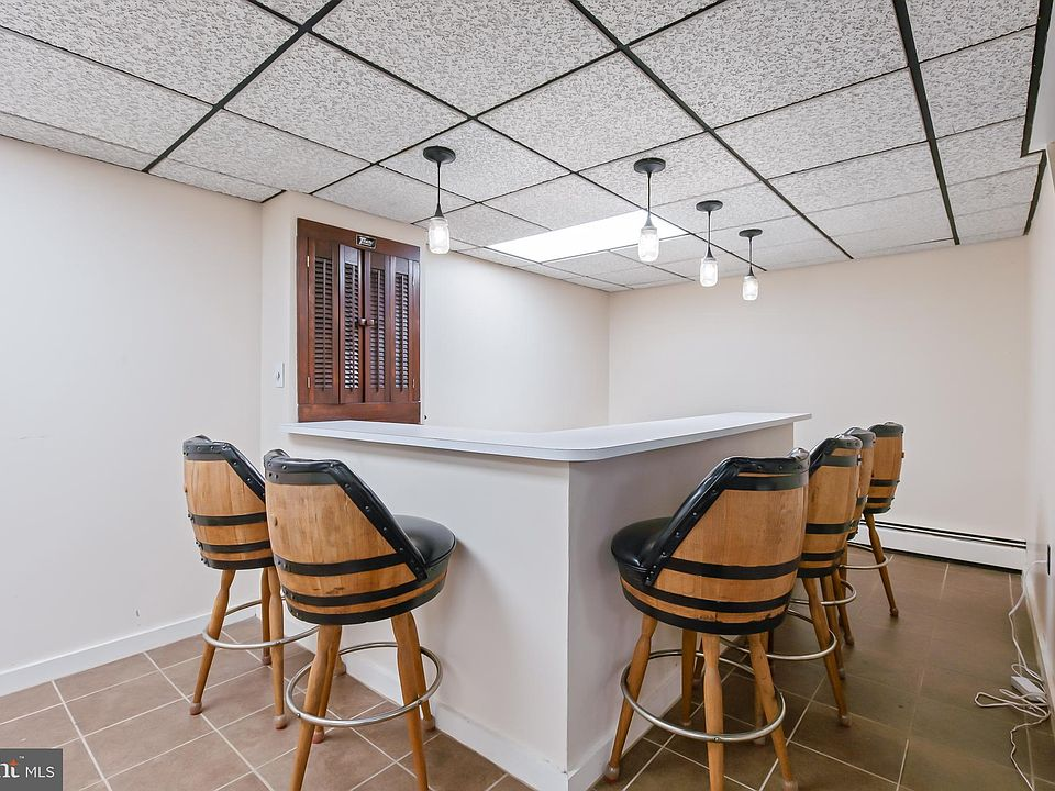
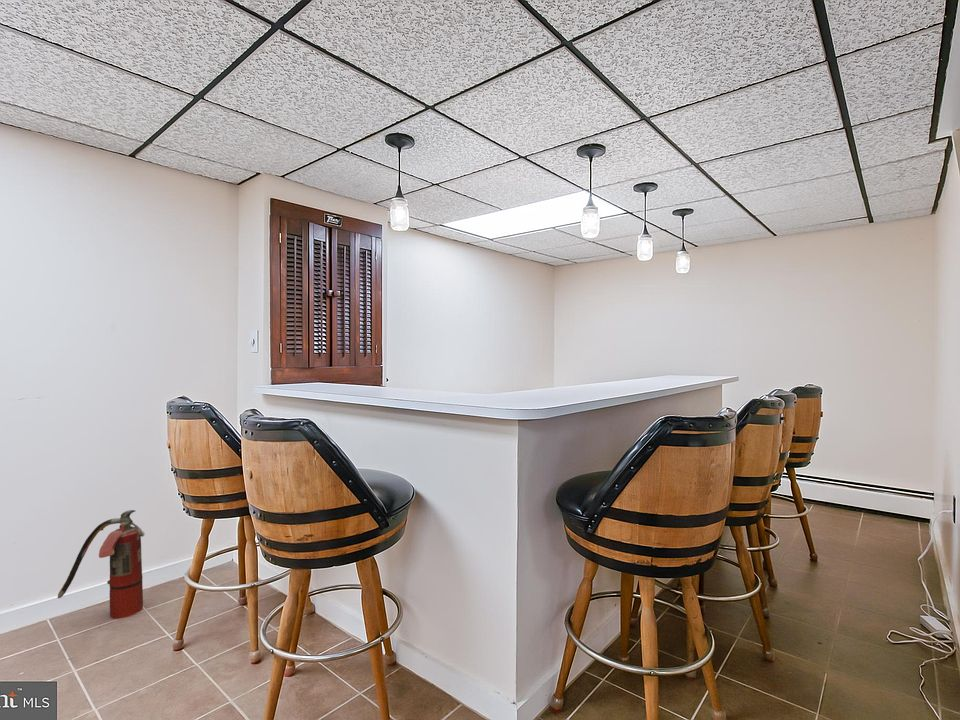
+ fire extinguisher [57,509,146,620]
